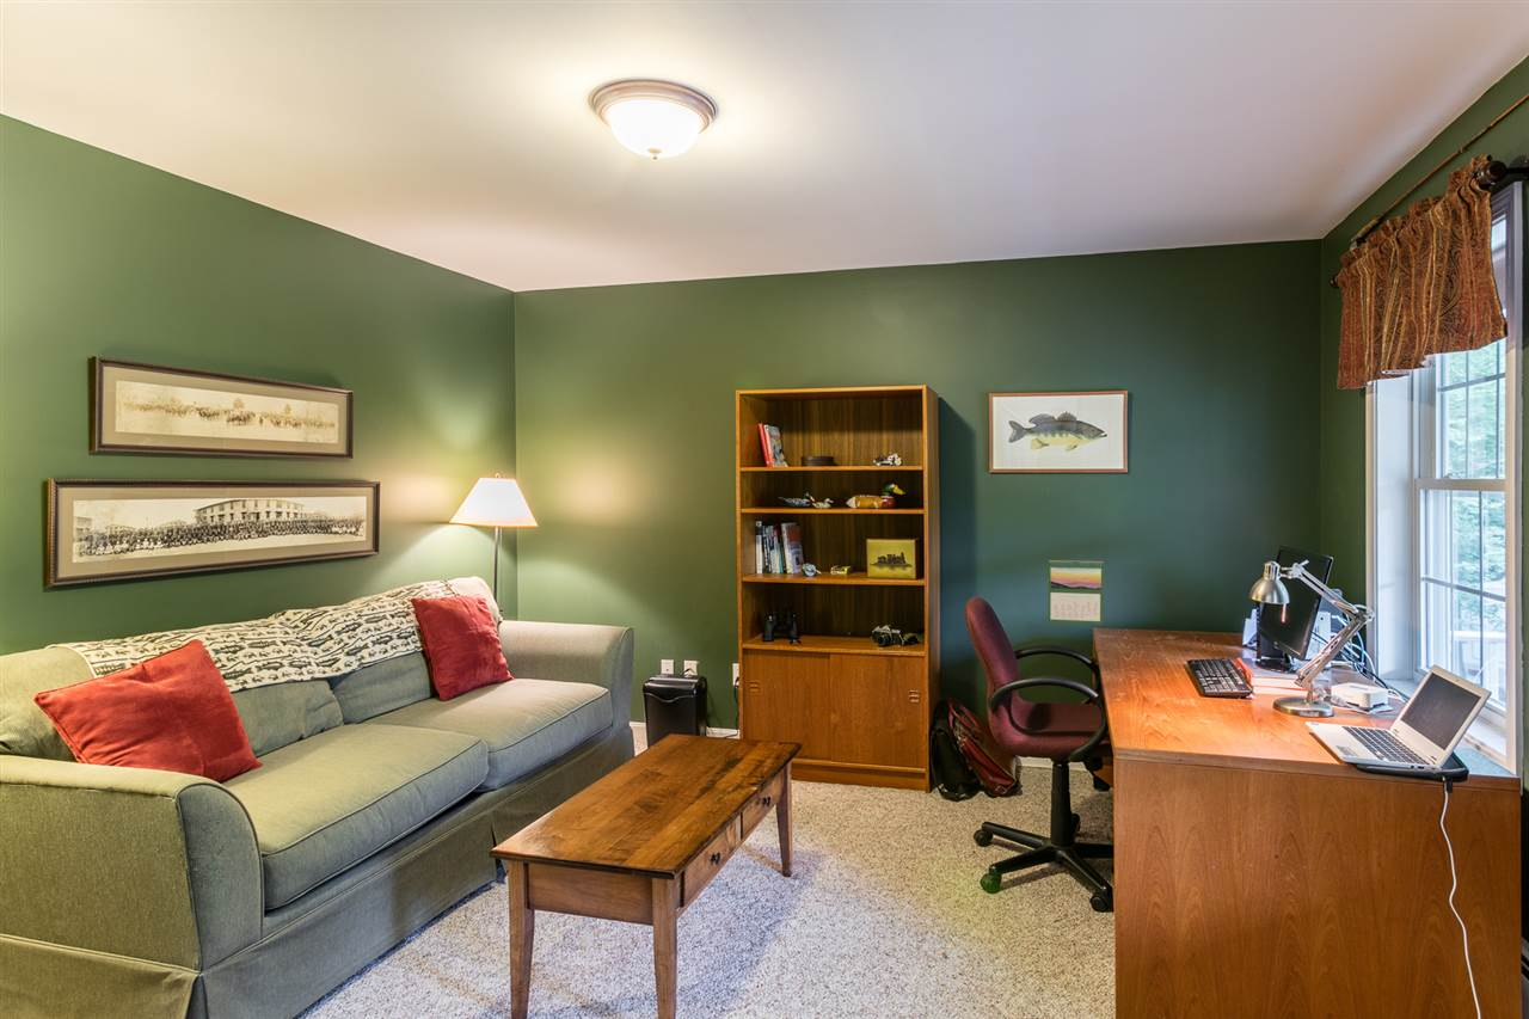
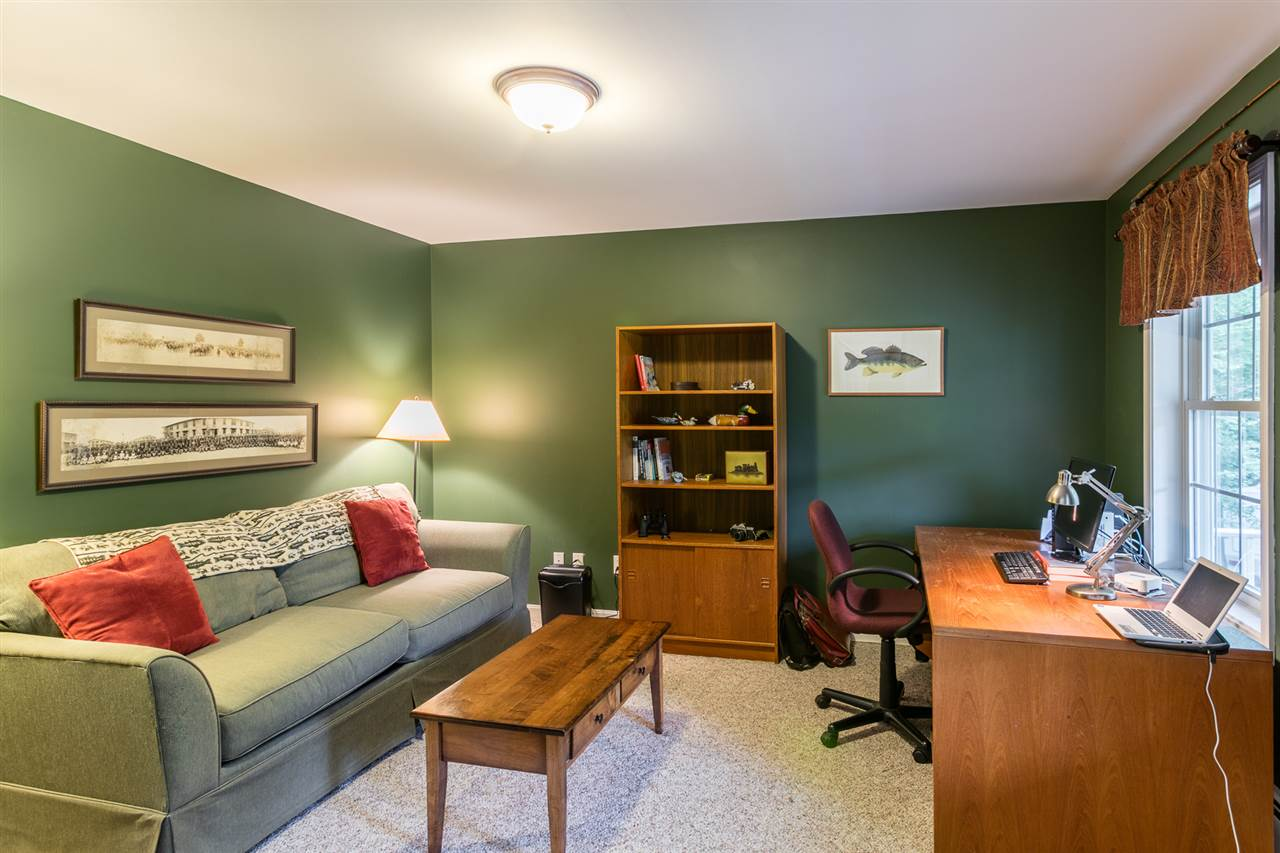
- calendar [1046,559,1105,626]
